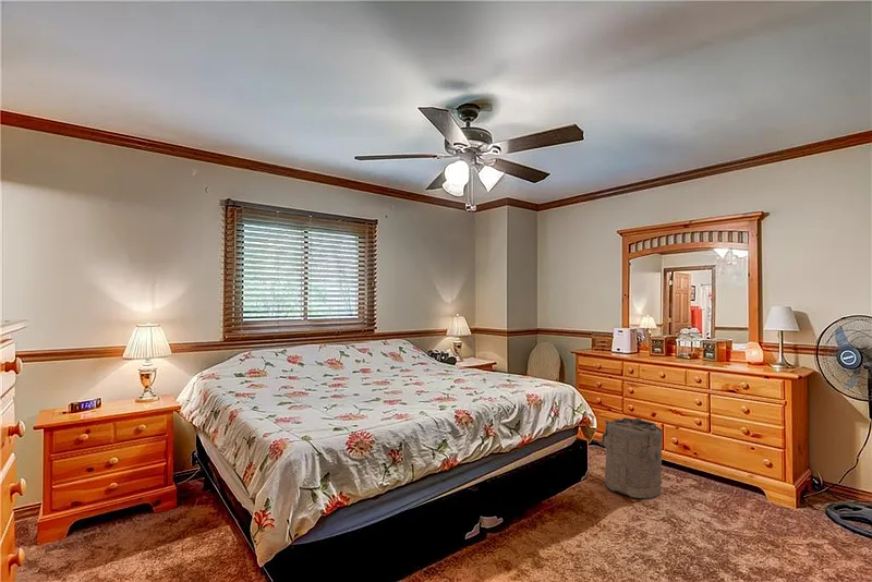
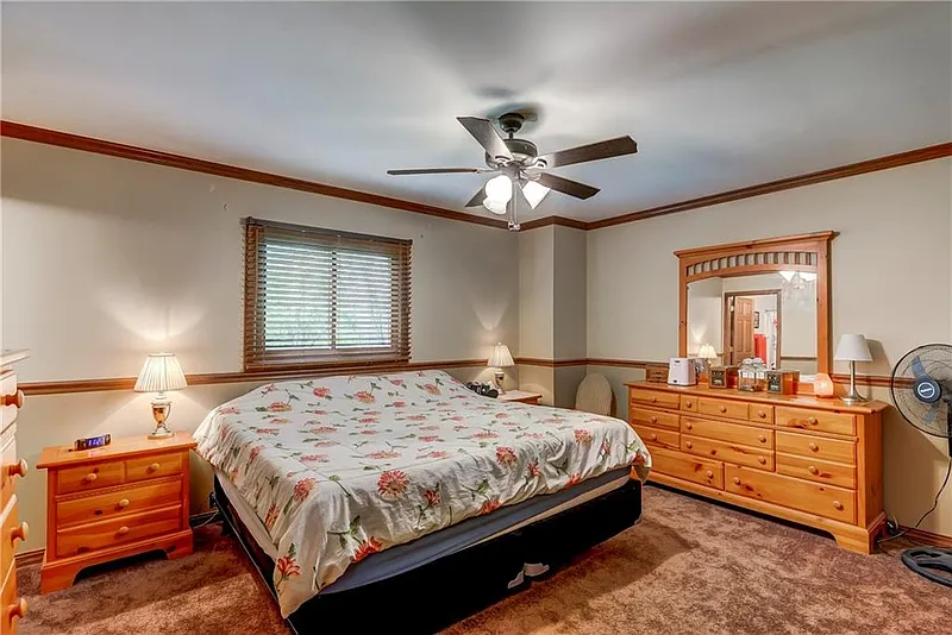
- laundry hamper [592,416,663,499]
